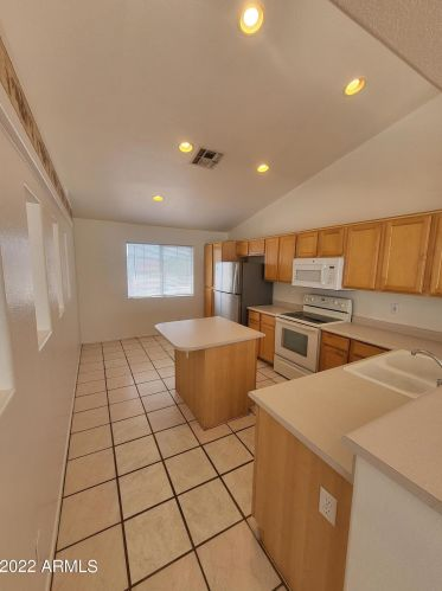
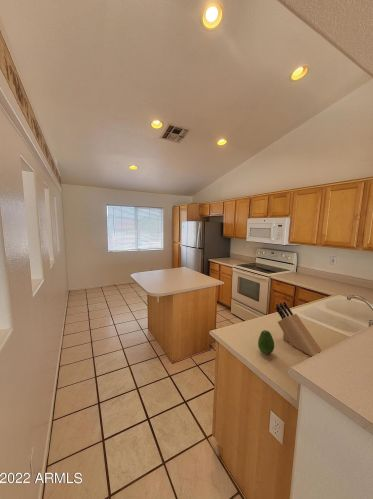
+ knife block [275,301,323,357]
+ fruit [257,329,275,355]
